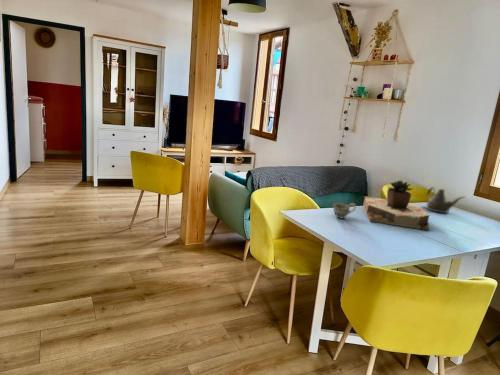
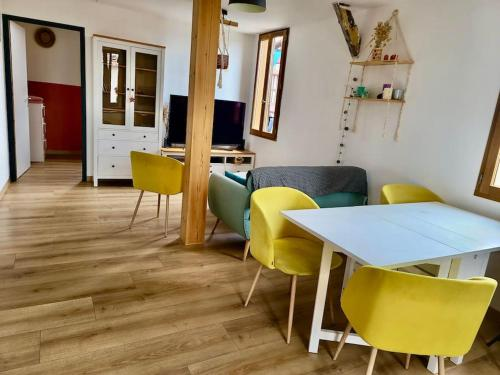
- teapot [425,186,466,214]
- succulent plant [362,180,431,231]
- cup [332,202,357,220]
